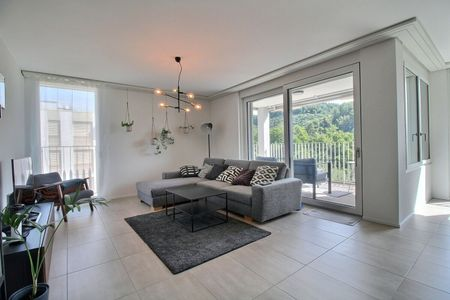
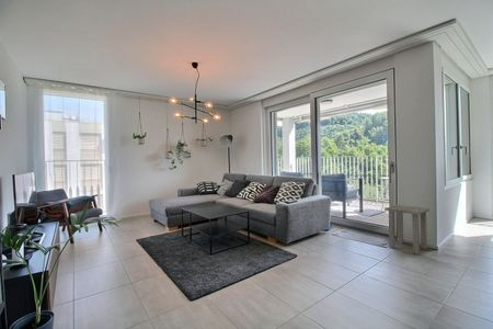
+ side table [383,204,431,256]
